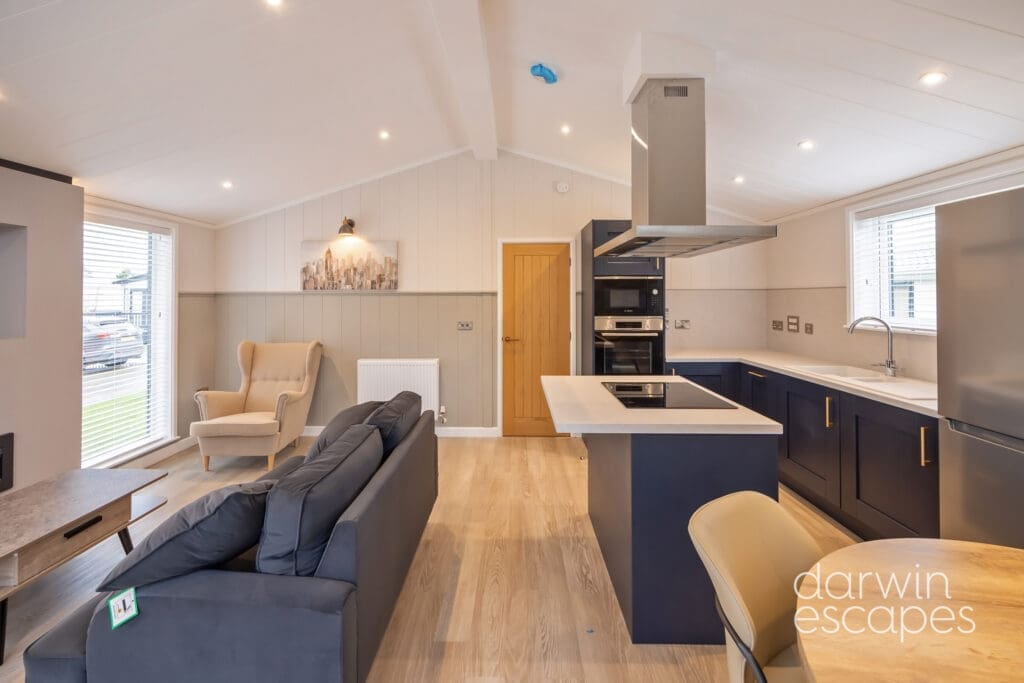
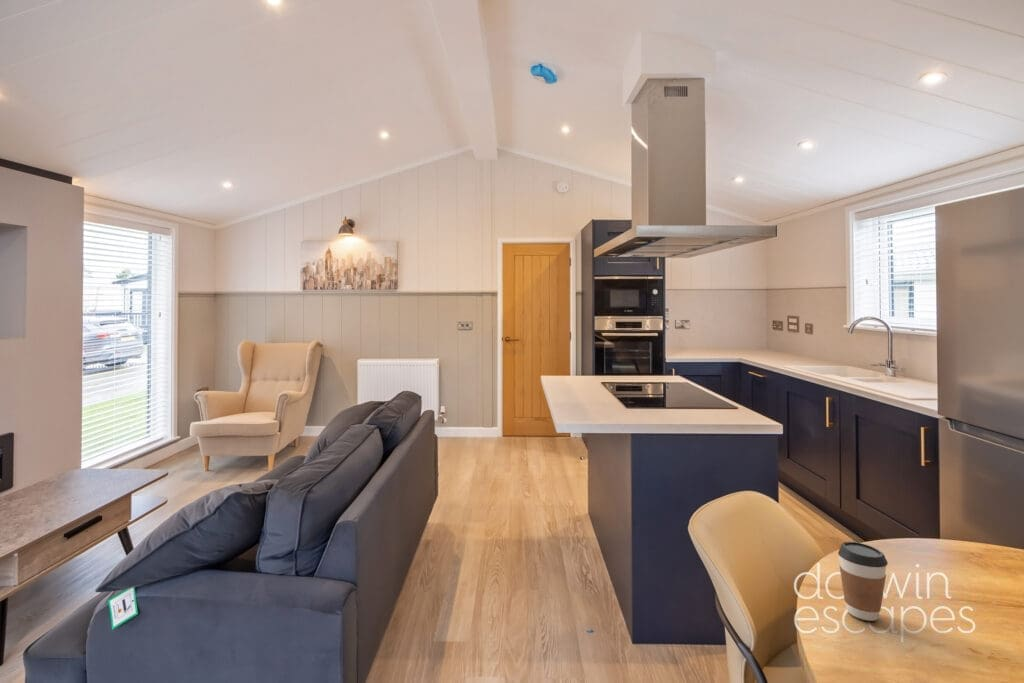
+ coffee cup [837,541,888,622]
